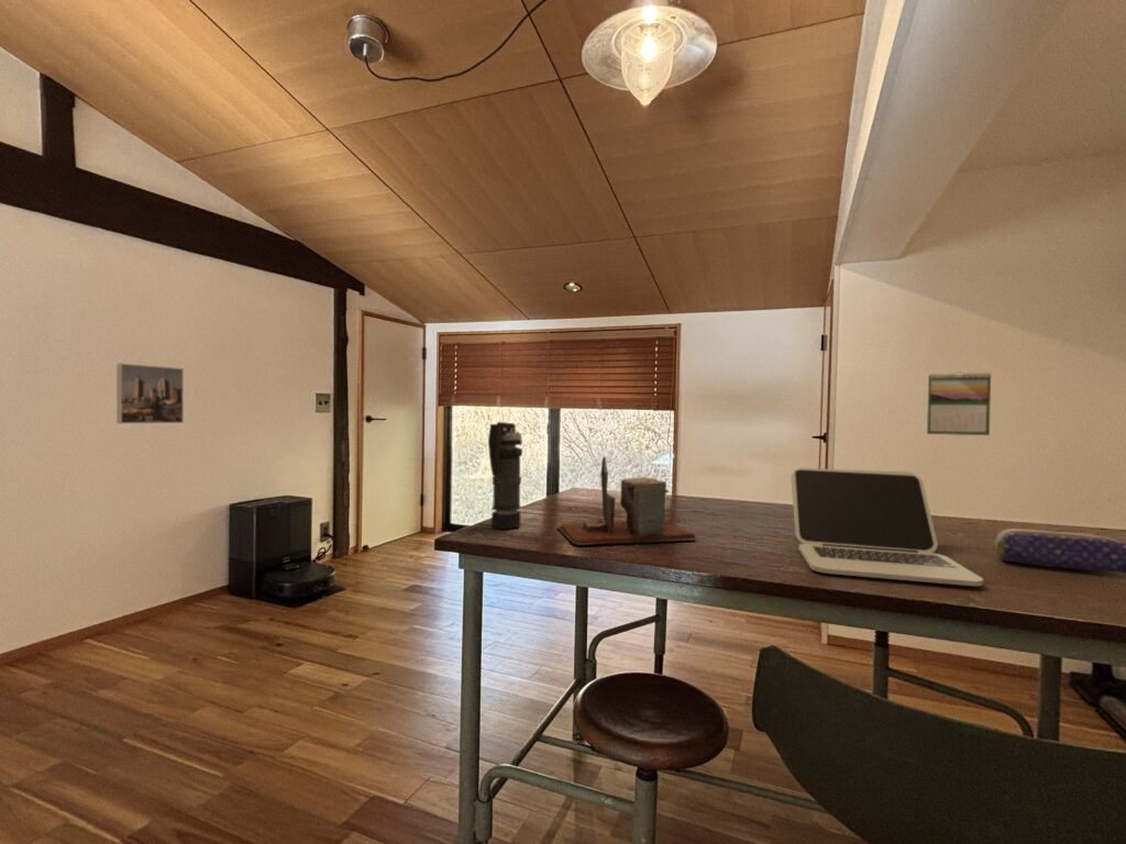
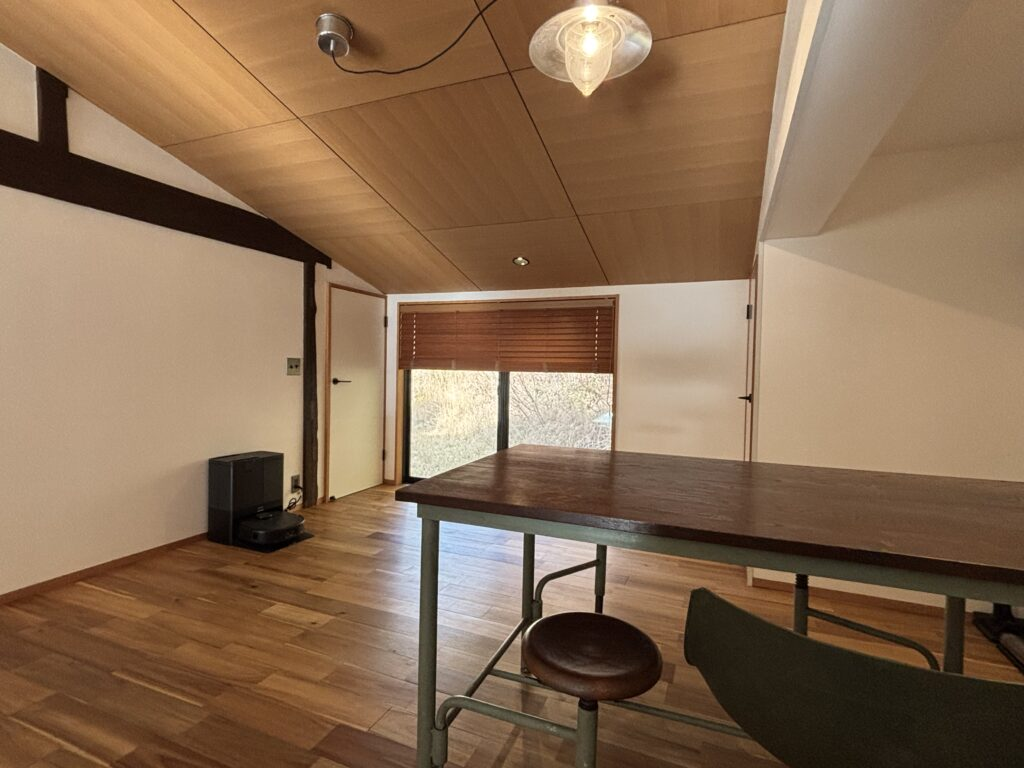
- pencil case [992,528,1126,575]
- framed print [115,363,185,424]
- desk organizer [556,456,696,546]
- laptop [790,467,984,587]
- smoke grenade [487,421,523,530]
- calendar [926,370,992,436]
